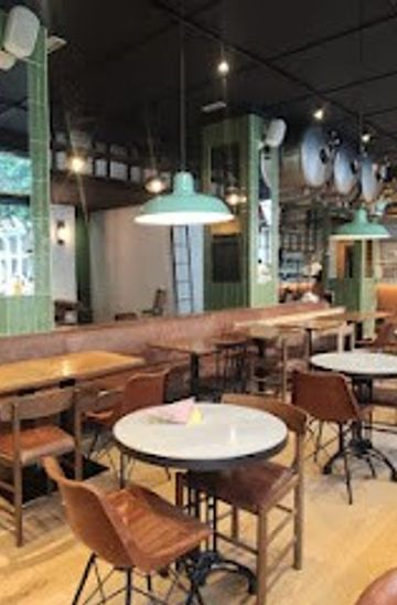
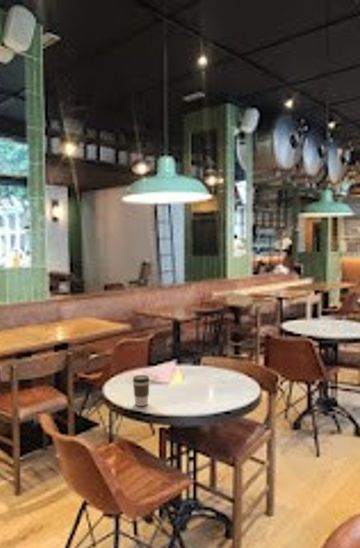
+ coffee cup [132,374,151,407]
